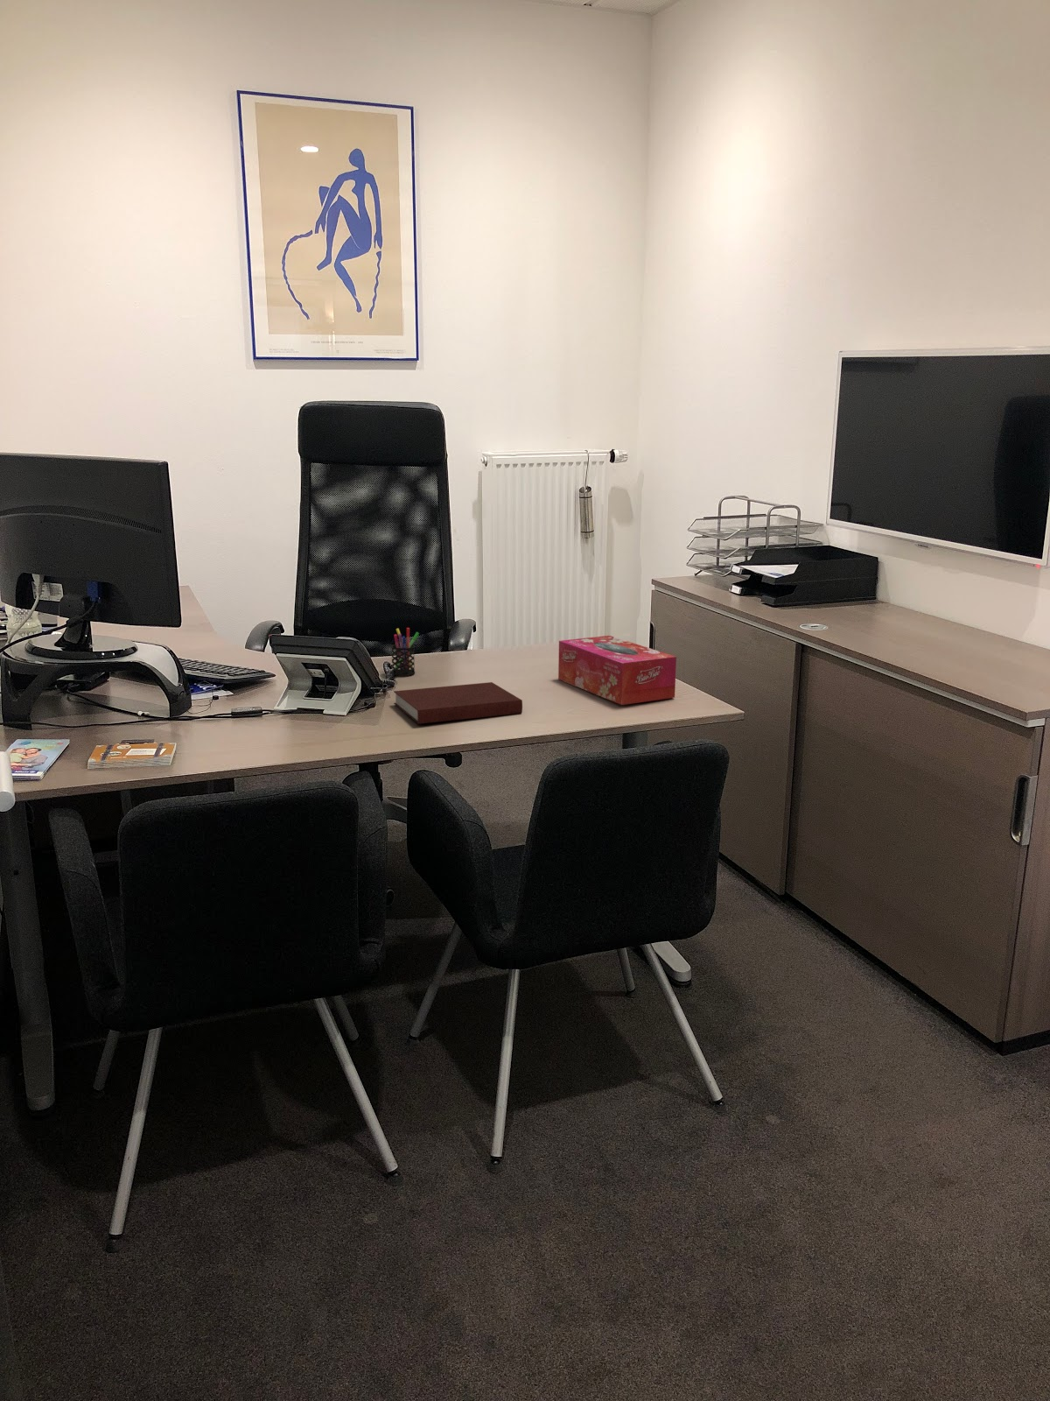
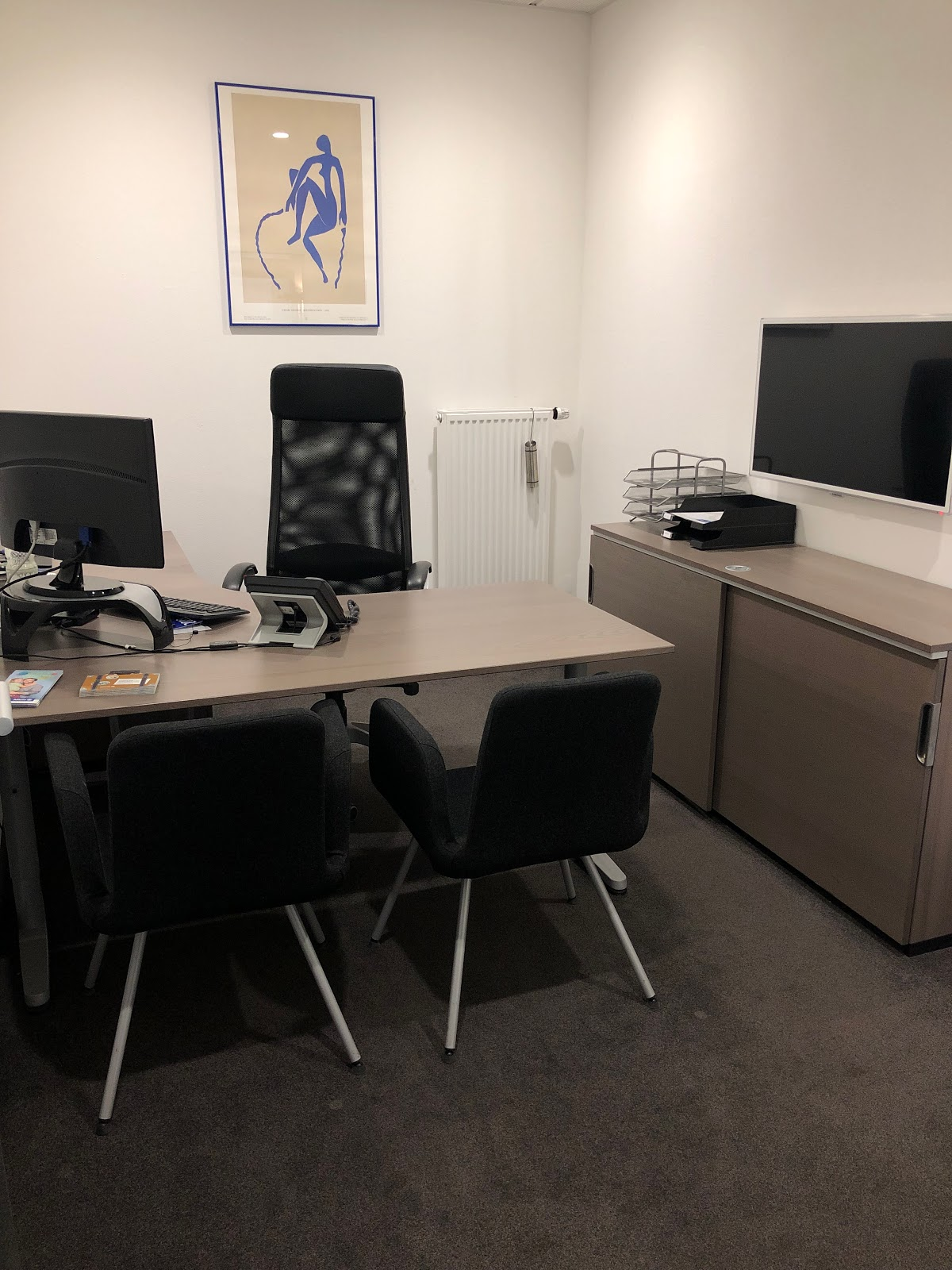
- pen holder [390,627,420,677]
- tissue box [557,634,677,706]
- notebook [393,682,523,725]
